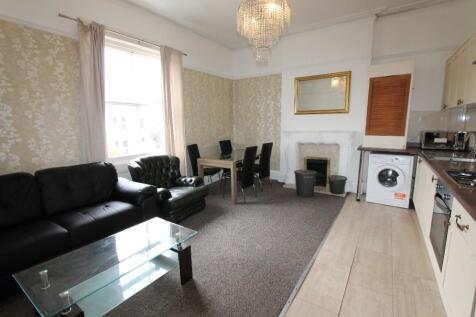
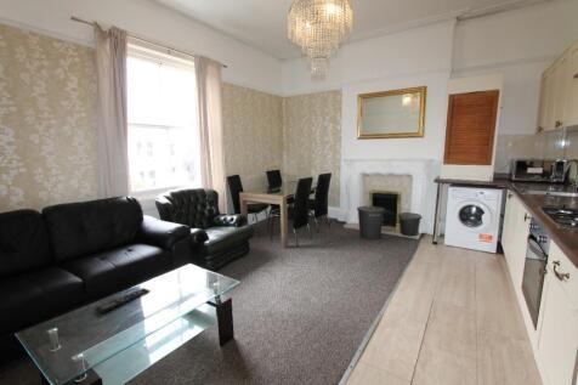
+ remote control [93,287,151,315]
